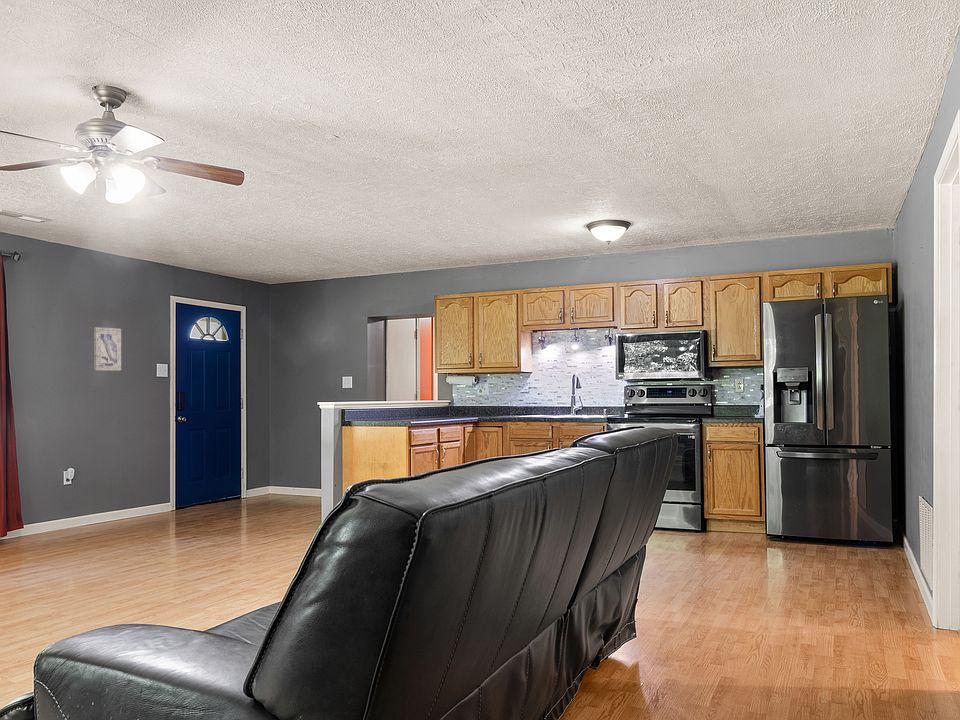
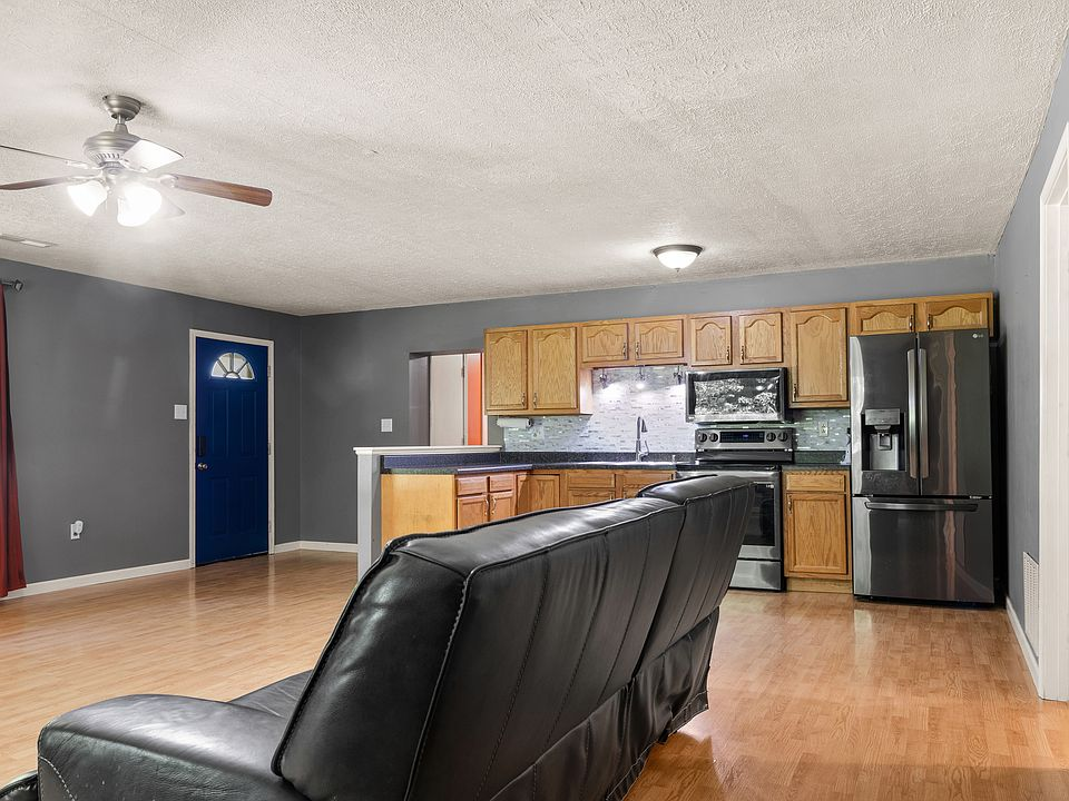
- wall art [93,326,122,371]
